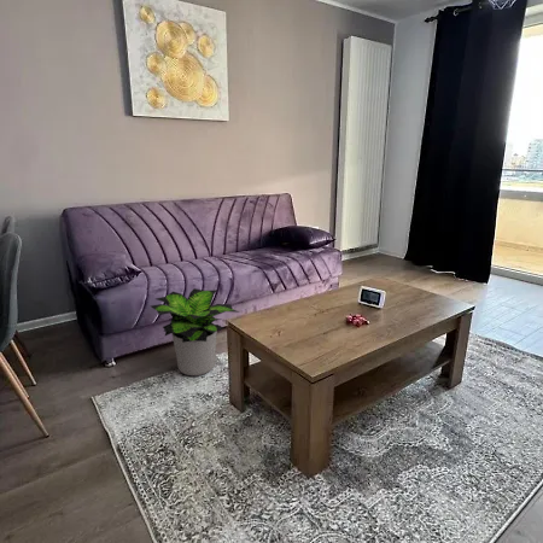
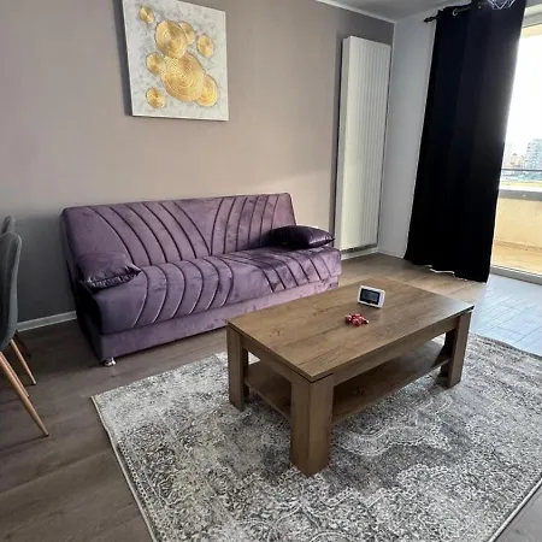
- potted plant [150,287,240,376]
